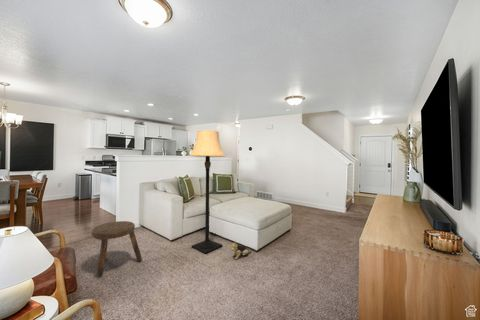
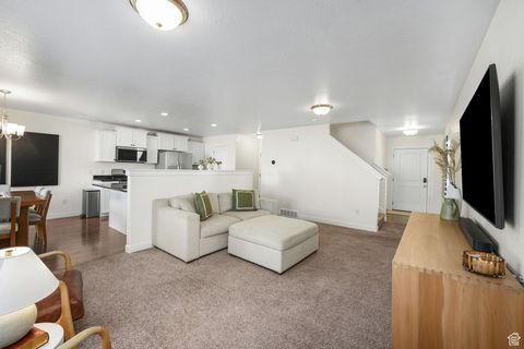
- plush toy [230,242,252,260]
- stool [90,220,143,277]
- lamp [188,129,226,255]
